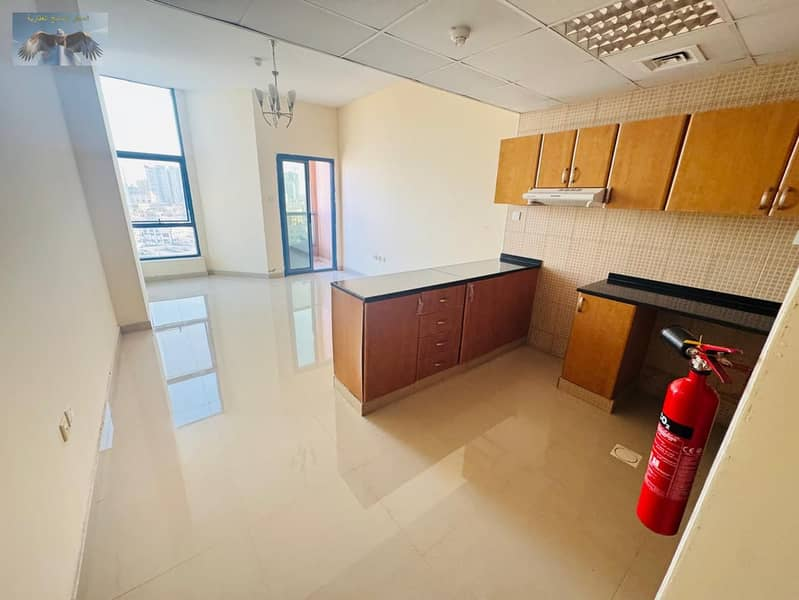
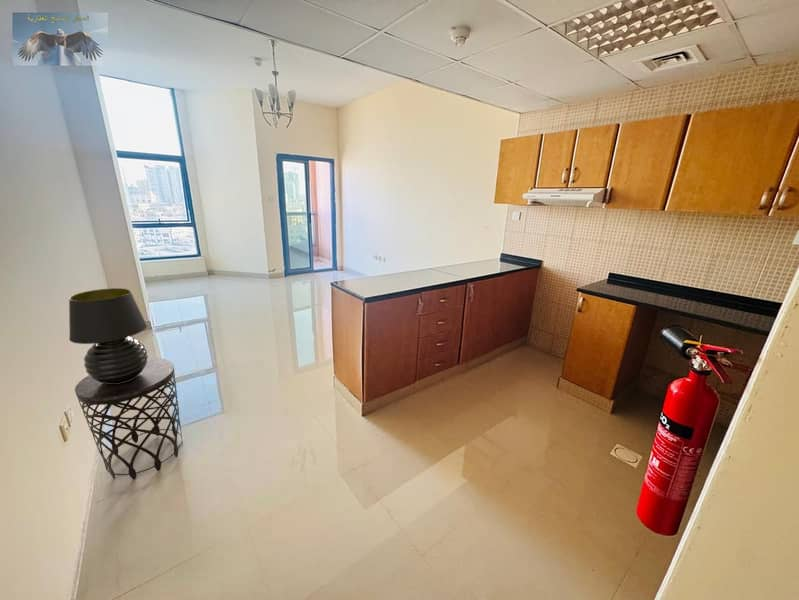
+ table lamp [68,287,149,384]
+ side table [74,357,184,481]
